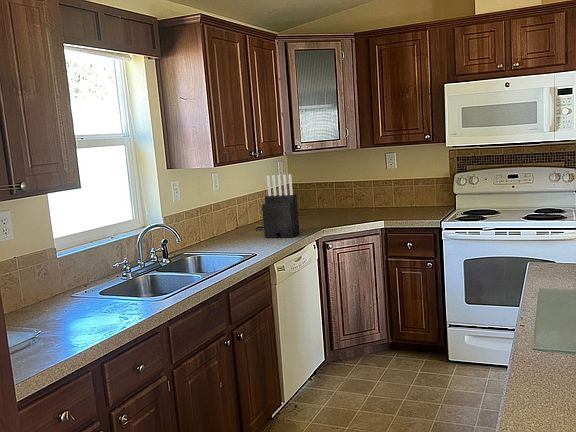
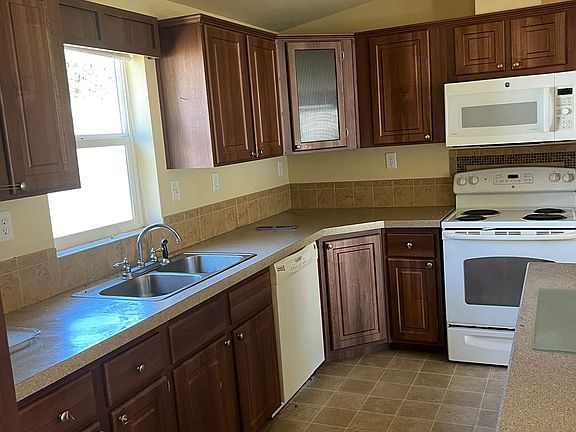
- knife block [261,173,301,239]
